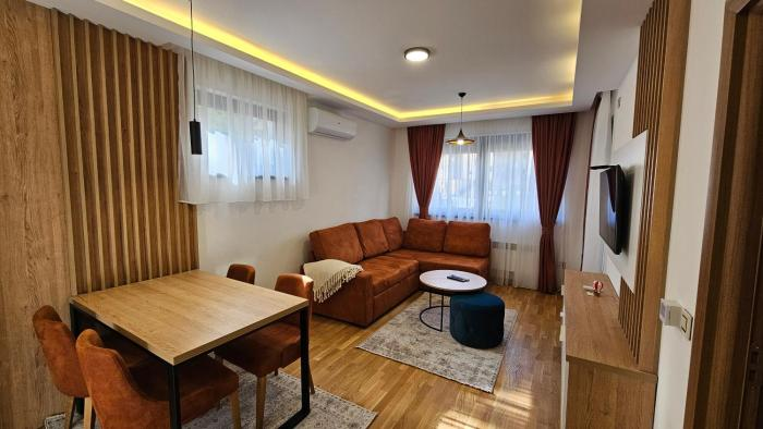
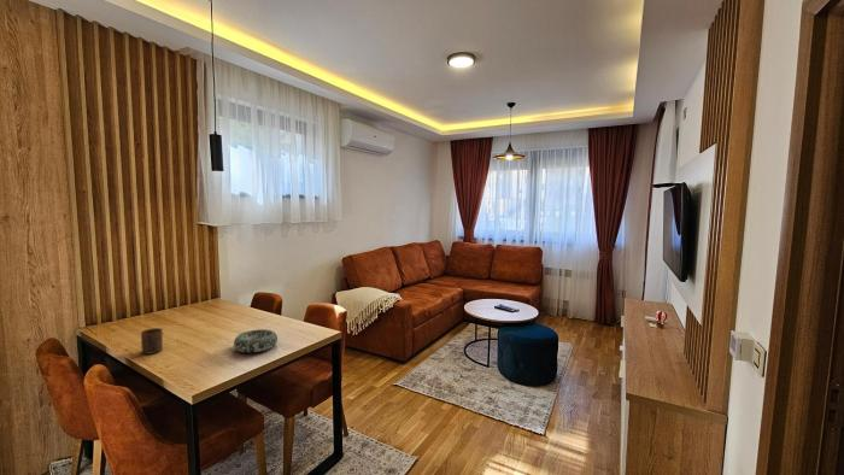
+ cup [140,327,164,356]
+ decorative bowl [233,328,279,353]
